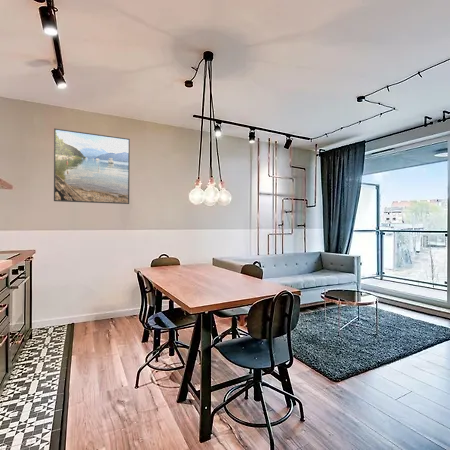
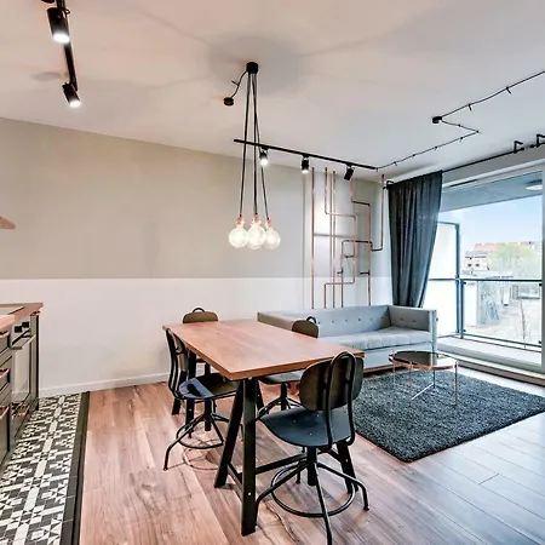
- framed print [53,128,131,205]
